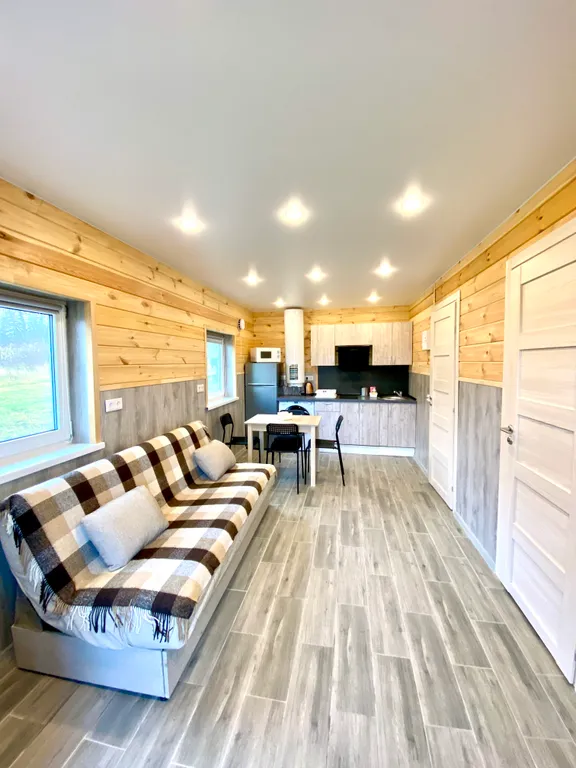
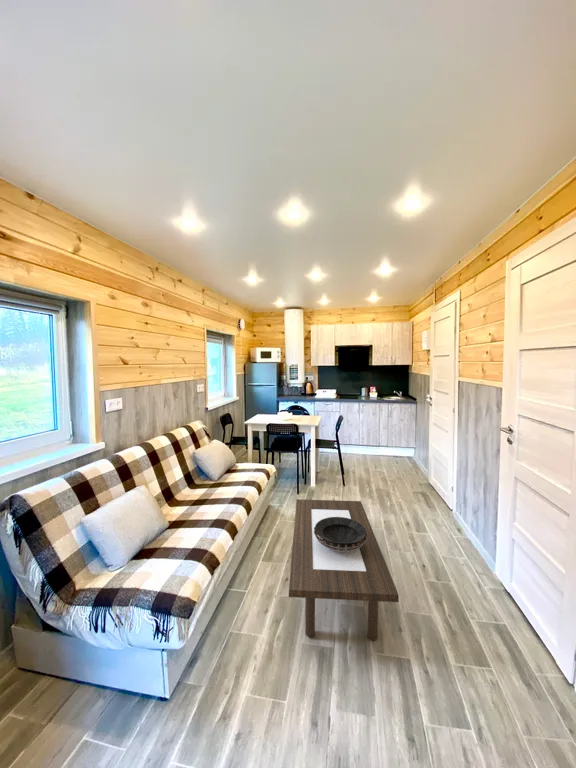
+ coffee table [288,498,400,641]
+ decorative bowl [314,517,368,552]
